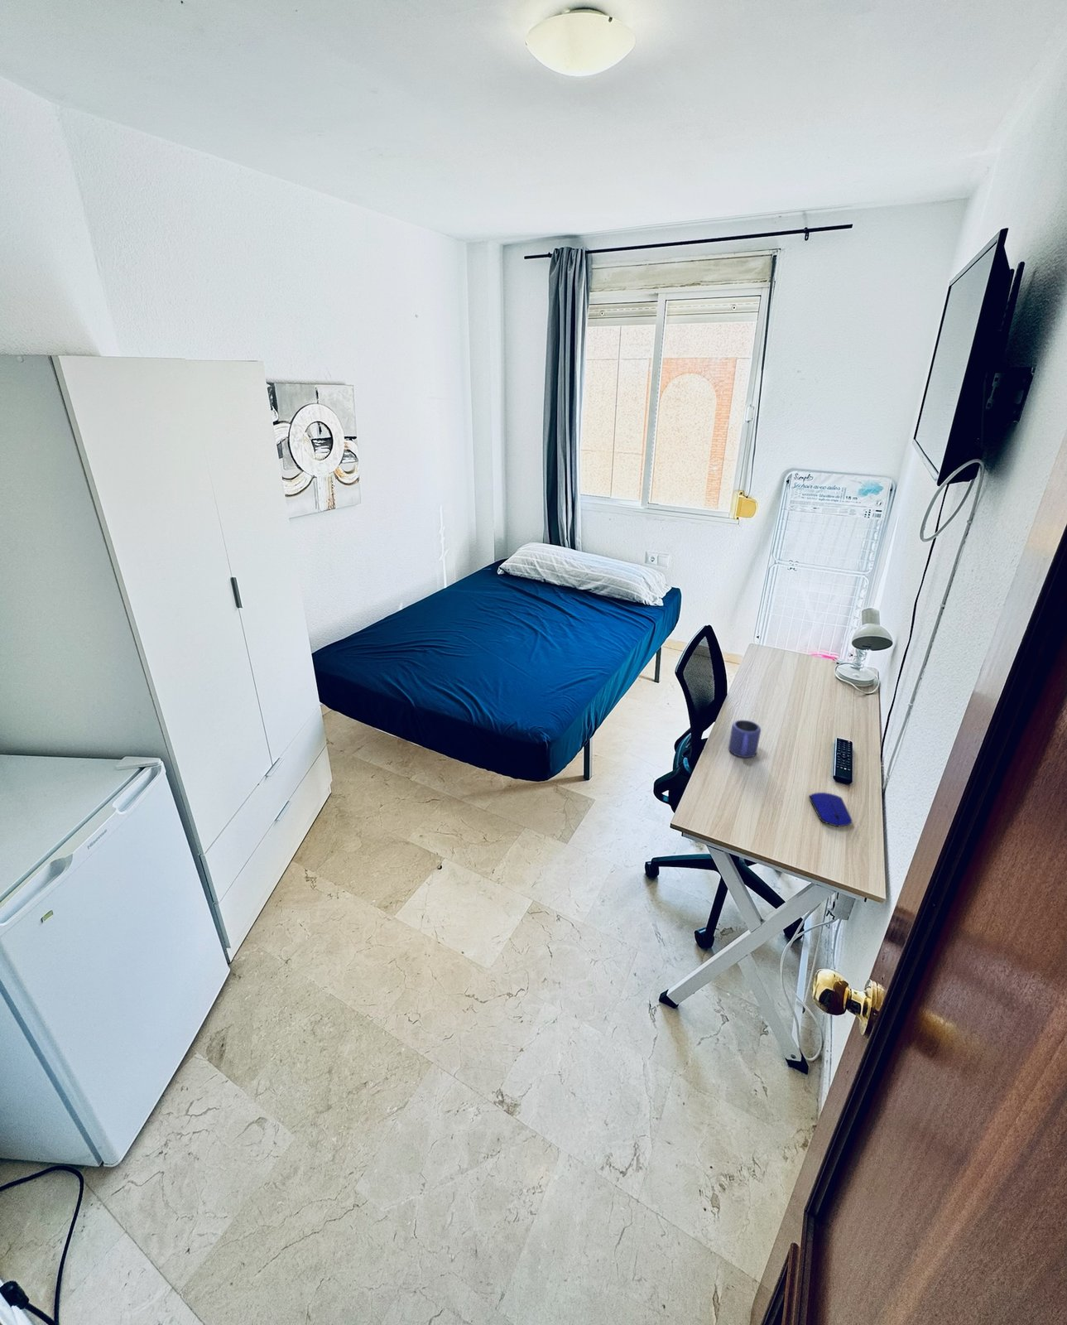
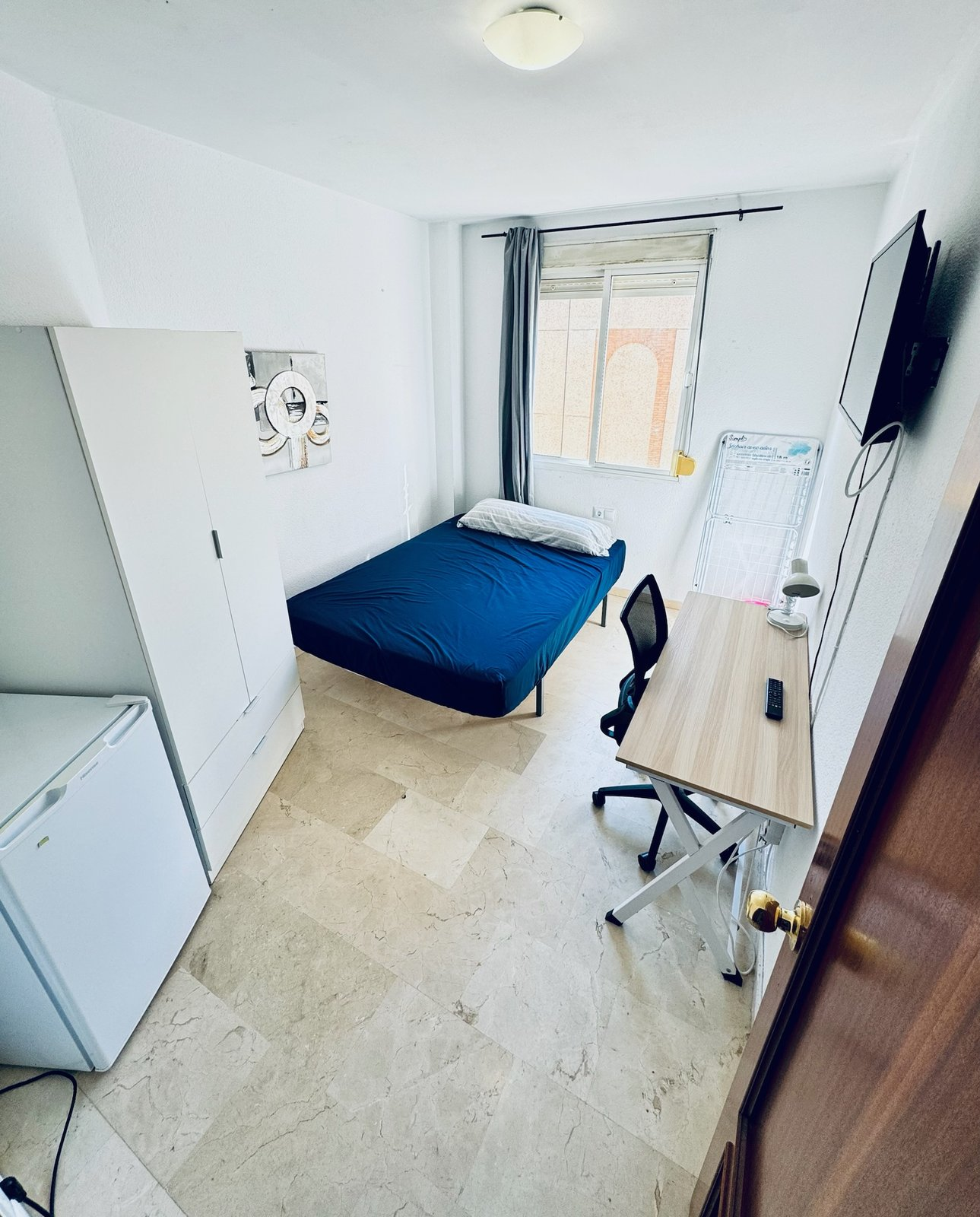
- mug [727,719,761,759]
- computer mouse [808,792,854,827]
